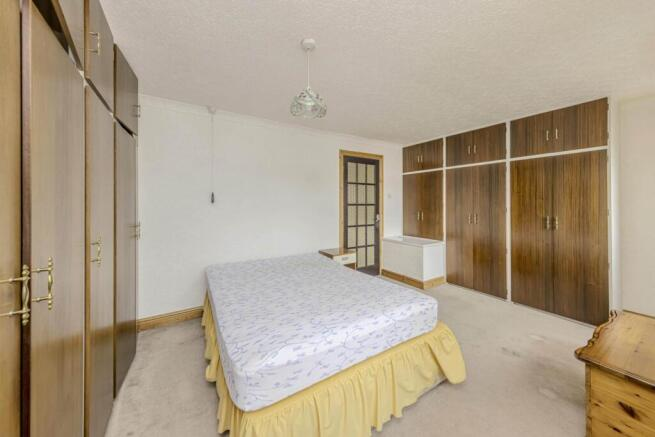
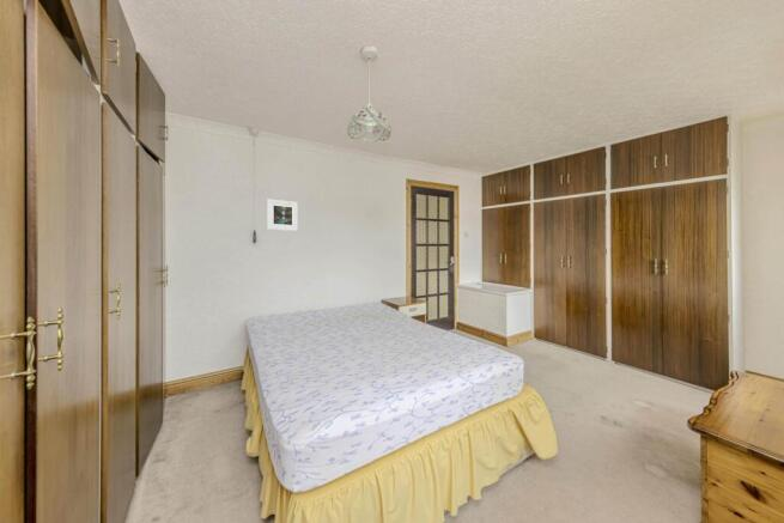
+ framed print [266,197,299,232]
